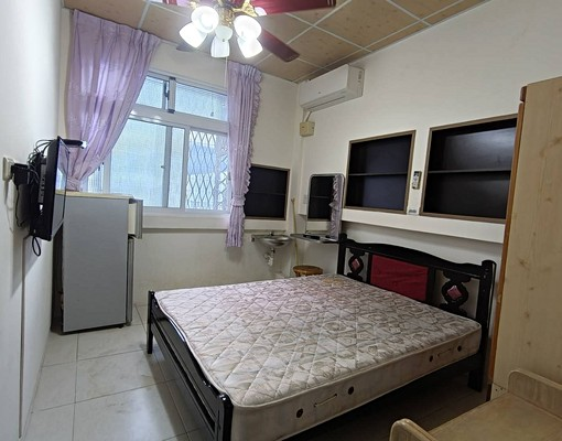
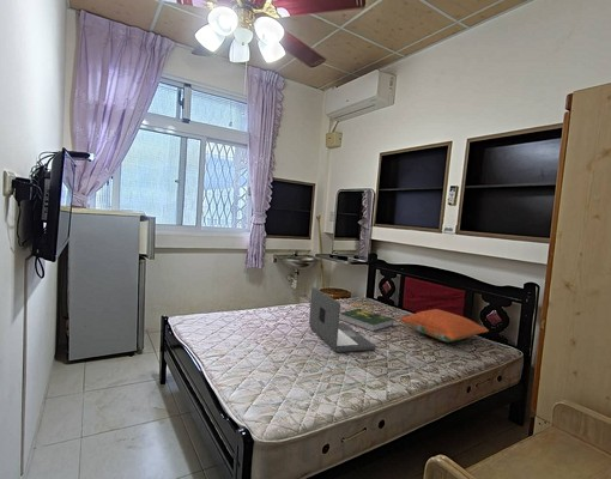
+ book [339,308,394,333]
+ laptop [308,286,376,353]
+ pillow [398,308,490,342]
